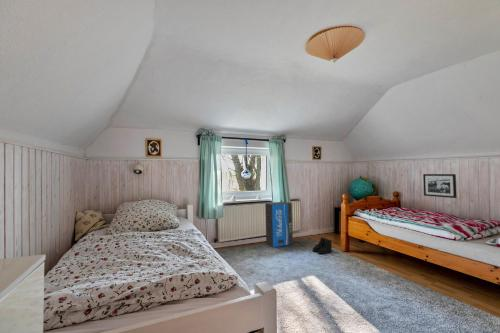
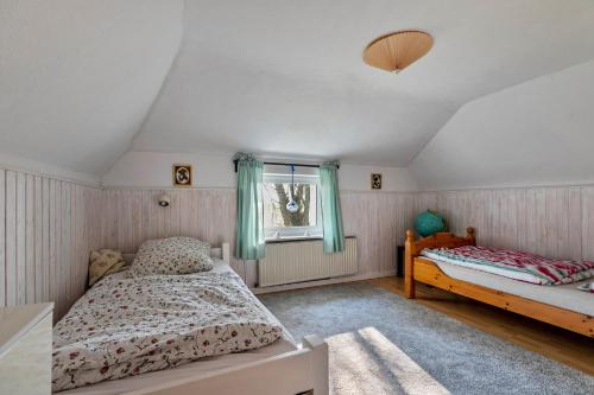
- boots [312,236,333,255]
- air purifier [264,201,294,248]
- picture frame [422,173,458,199]
